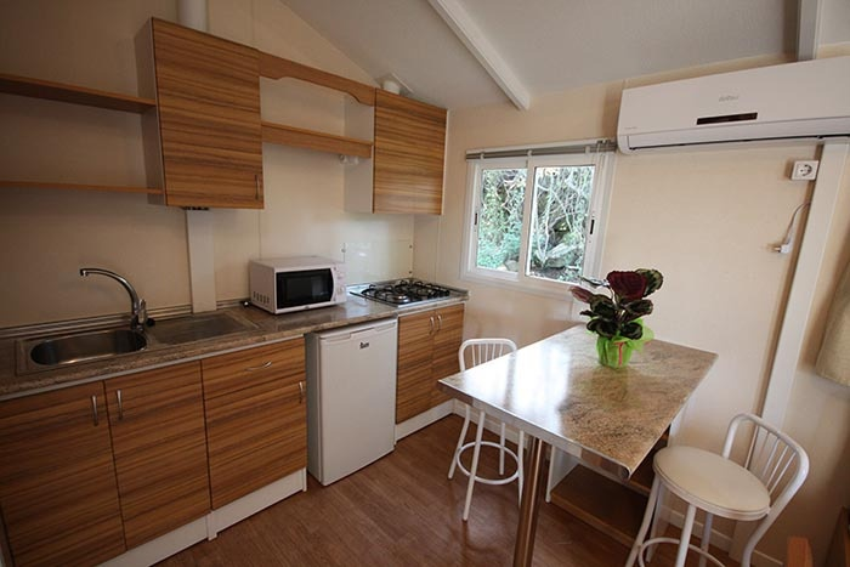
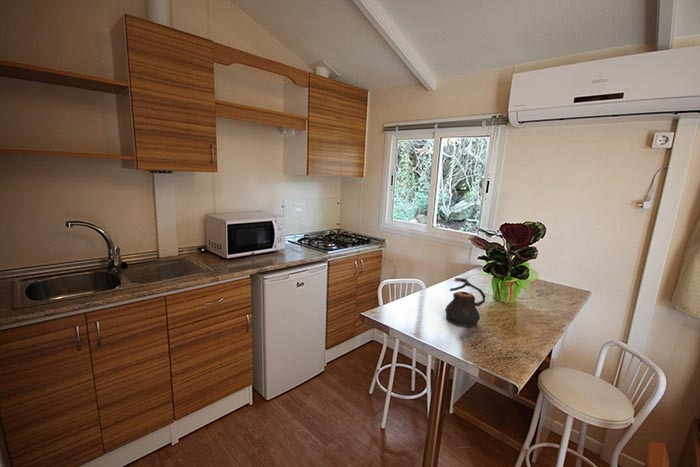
+ teapot [444,277,487,328]
